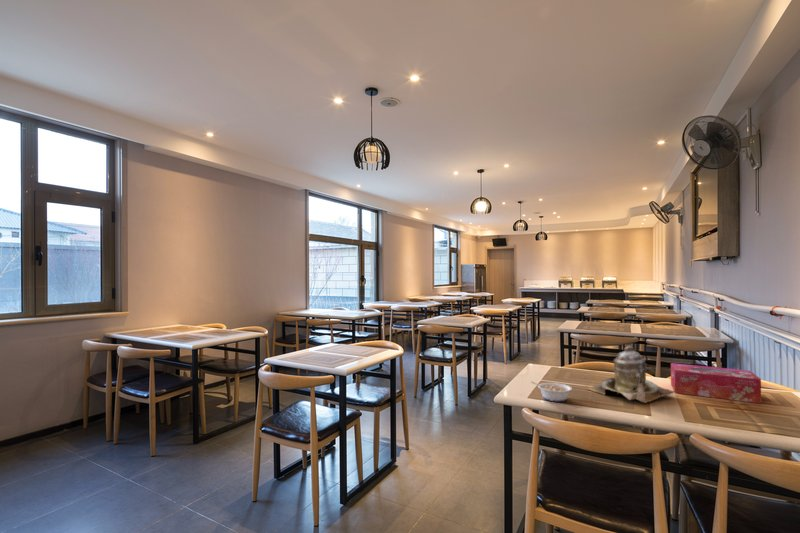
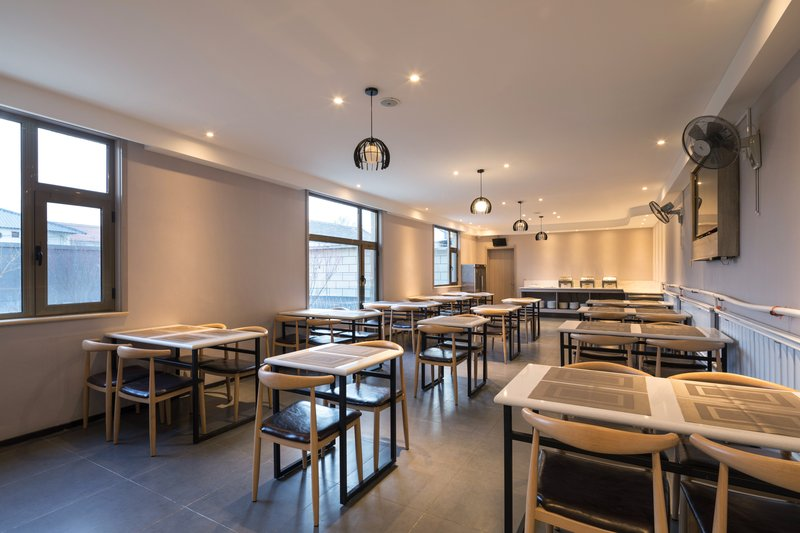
- teapot [586,344,675,404]
- tissue box [670,362,762,404]
- legume [530,381,573,403]
